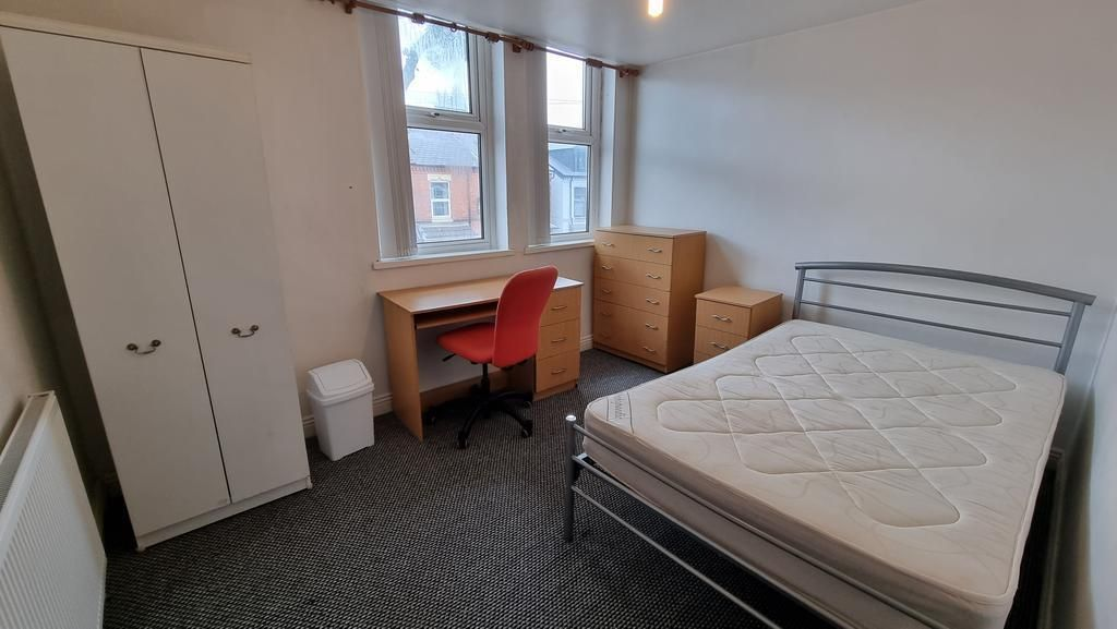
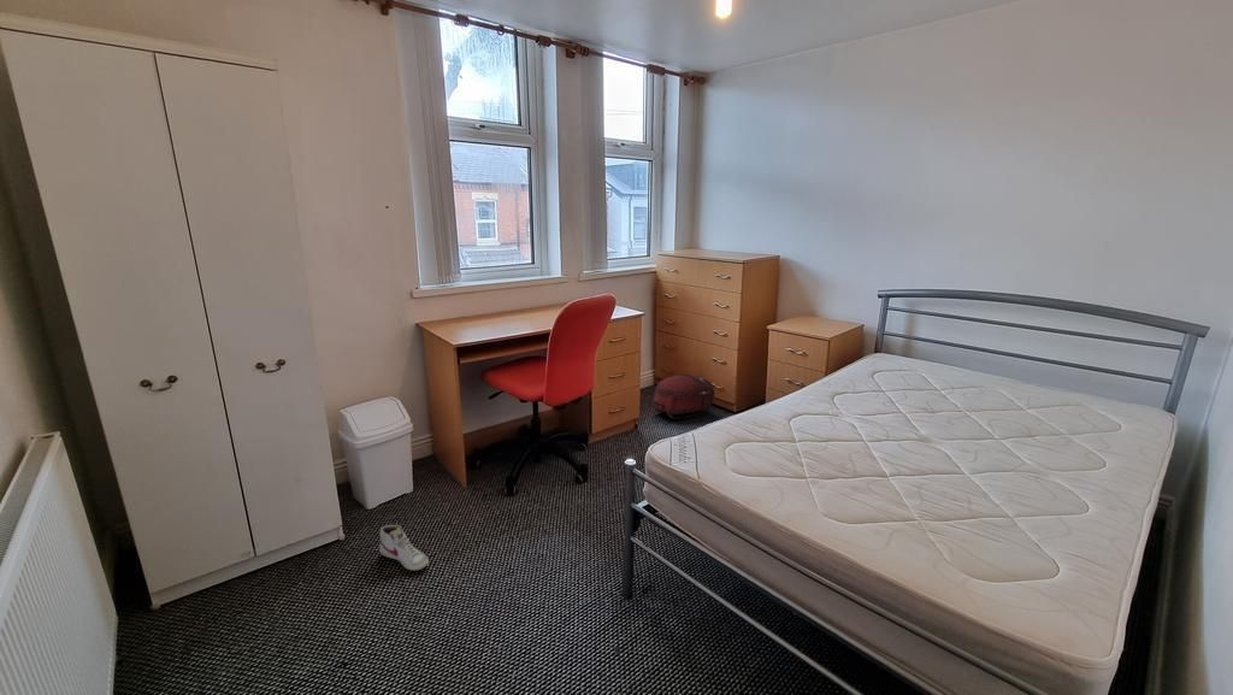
+ shoe [378,524,430,571]
+ backpack [651,372,715,420]
